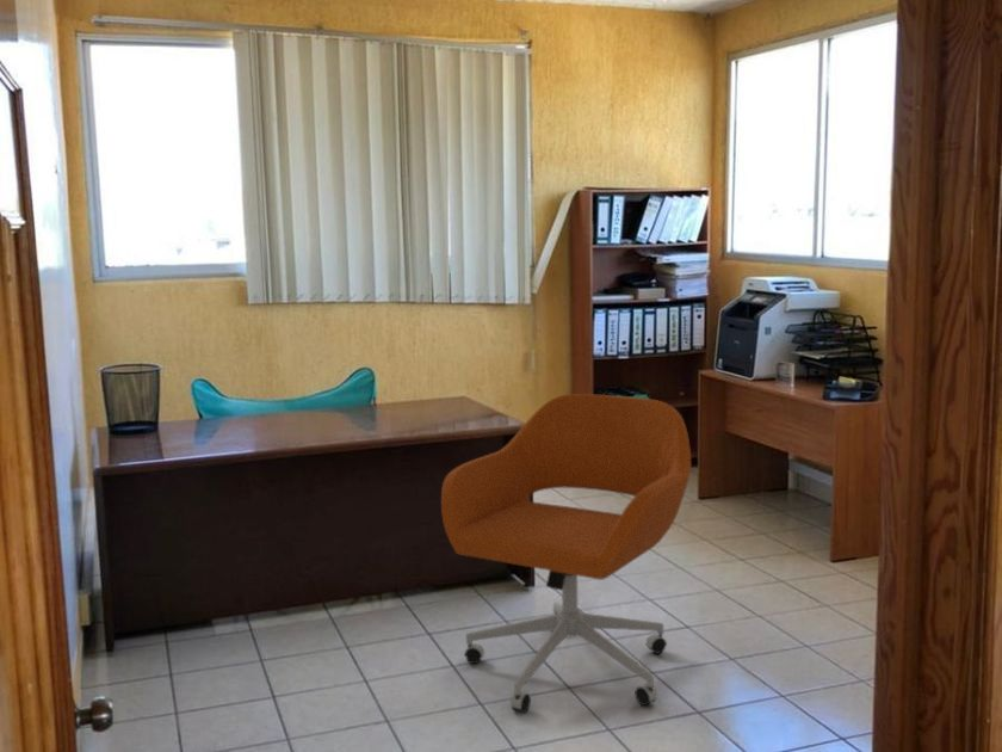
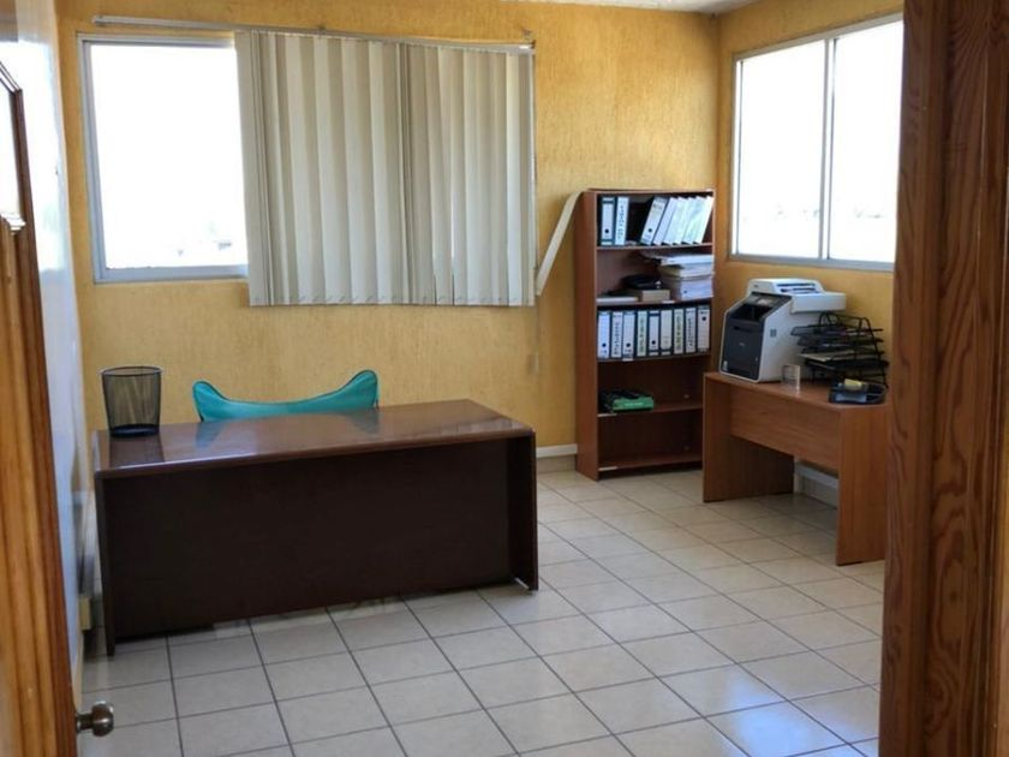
- office chair [440,393,692,714]
